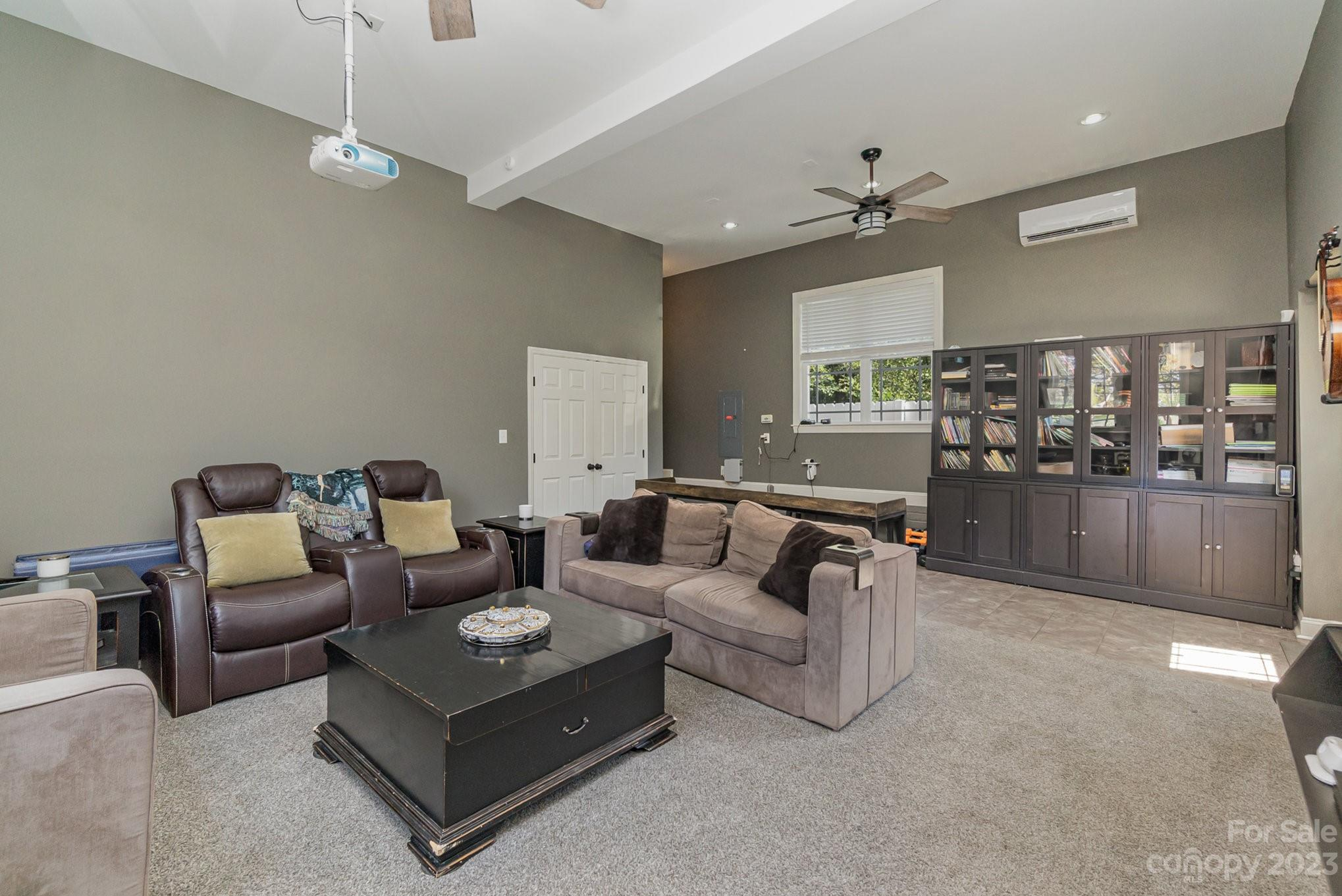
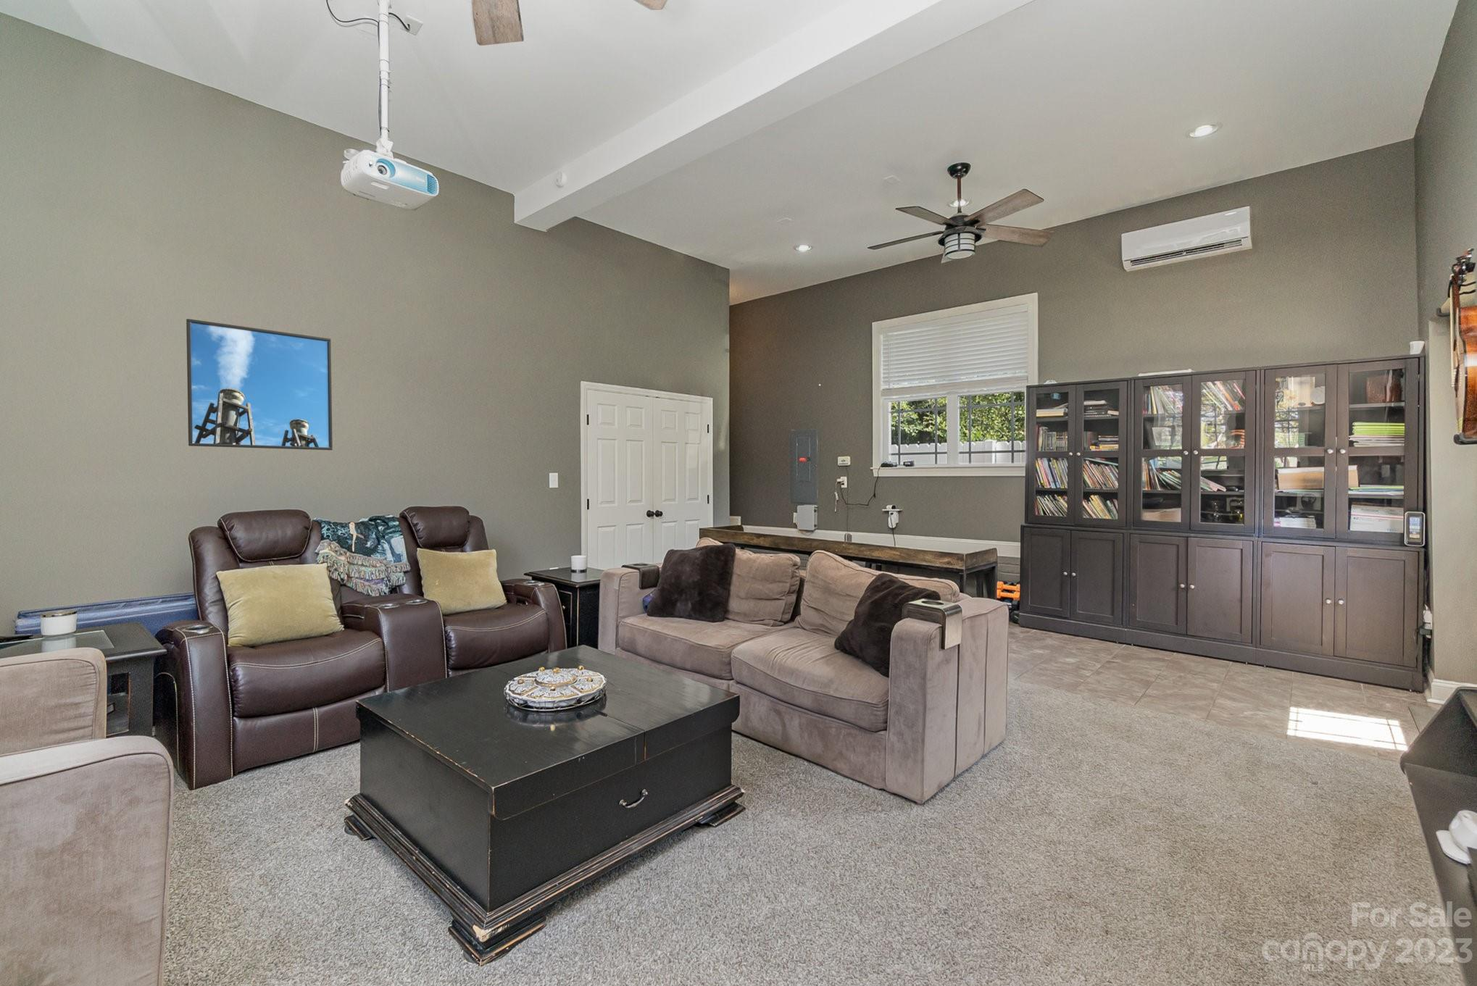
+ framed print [186,318,333,450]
